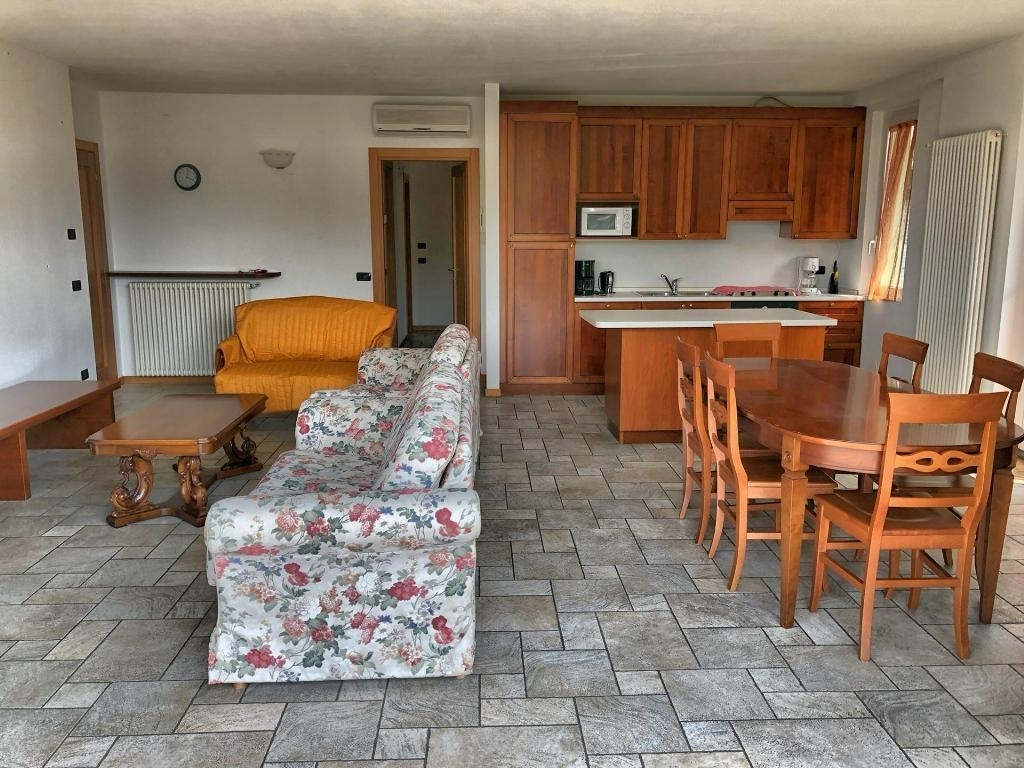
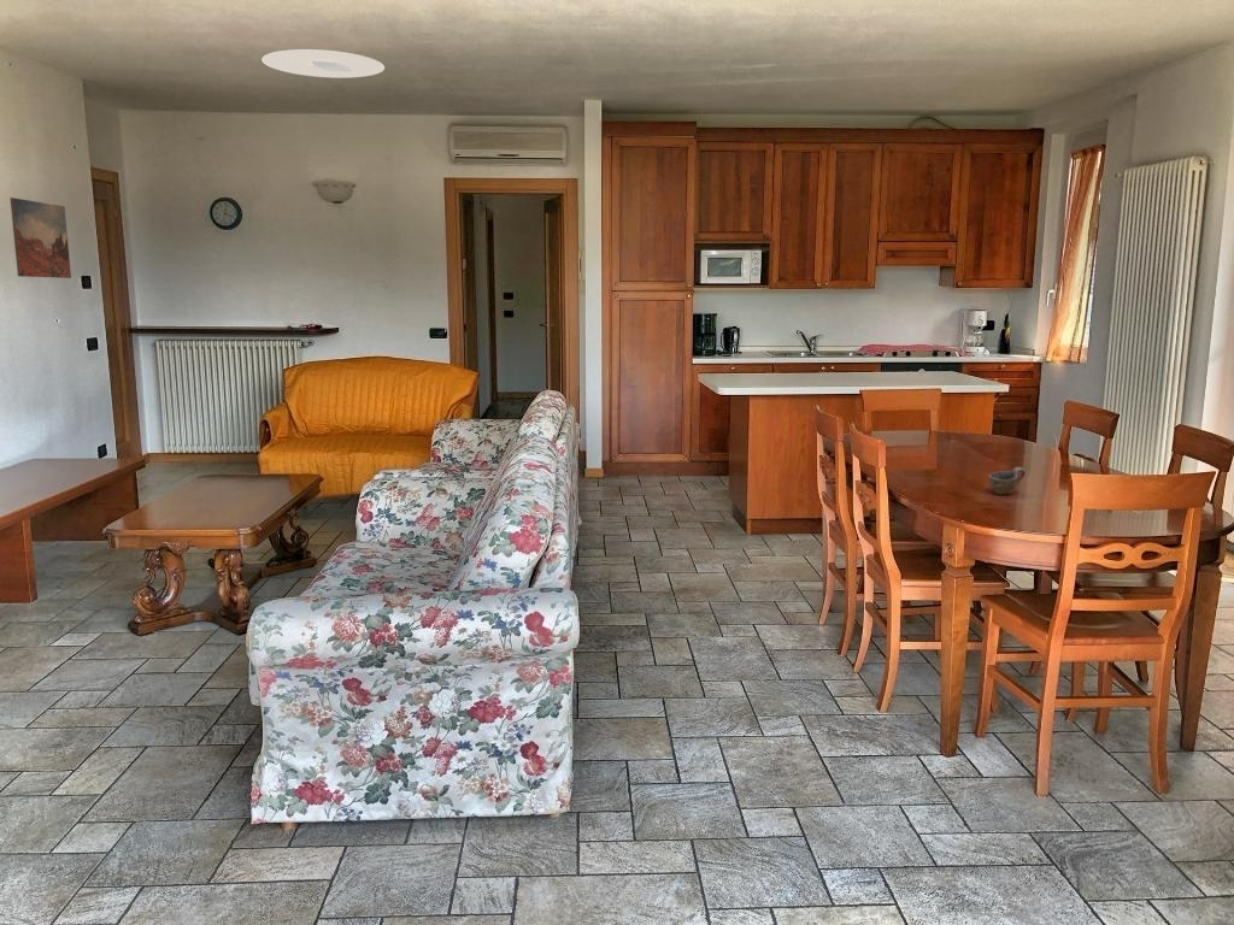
+ wall art [8,196,72,279]
+ ceiling light [260,48,386,79]
+ cup [987,466,1027,495]
